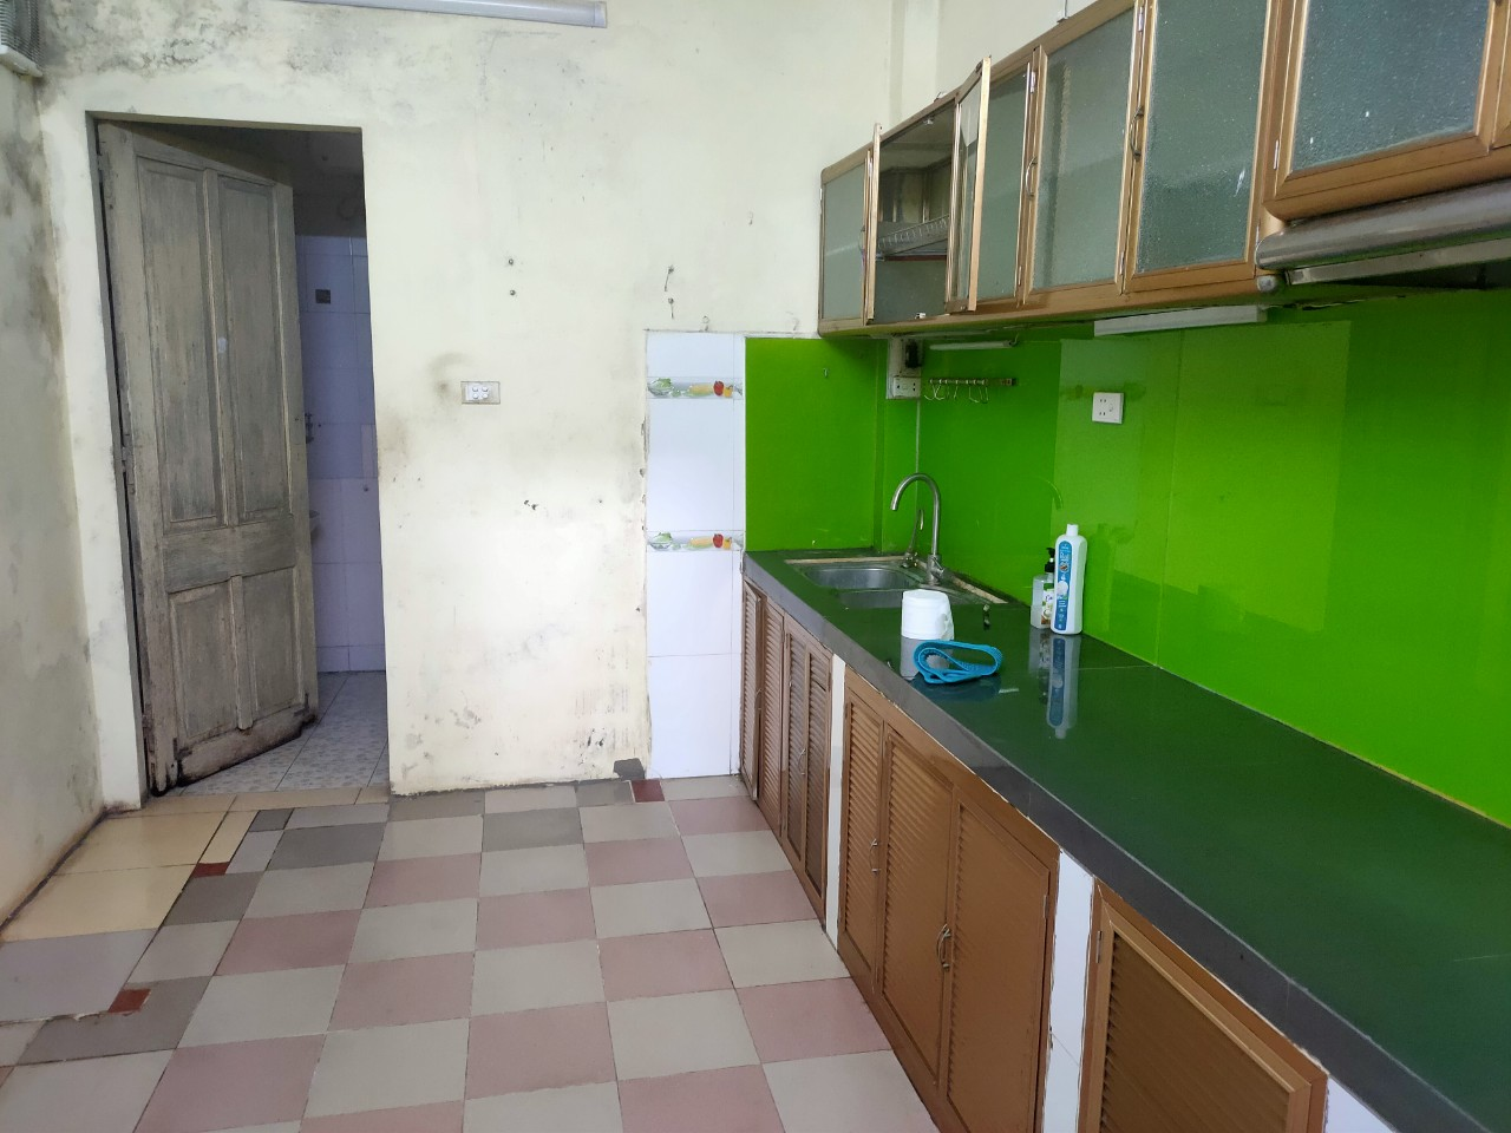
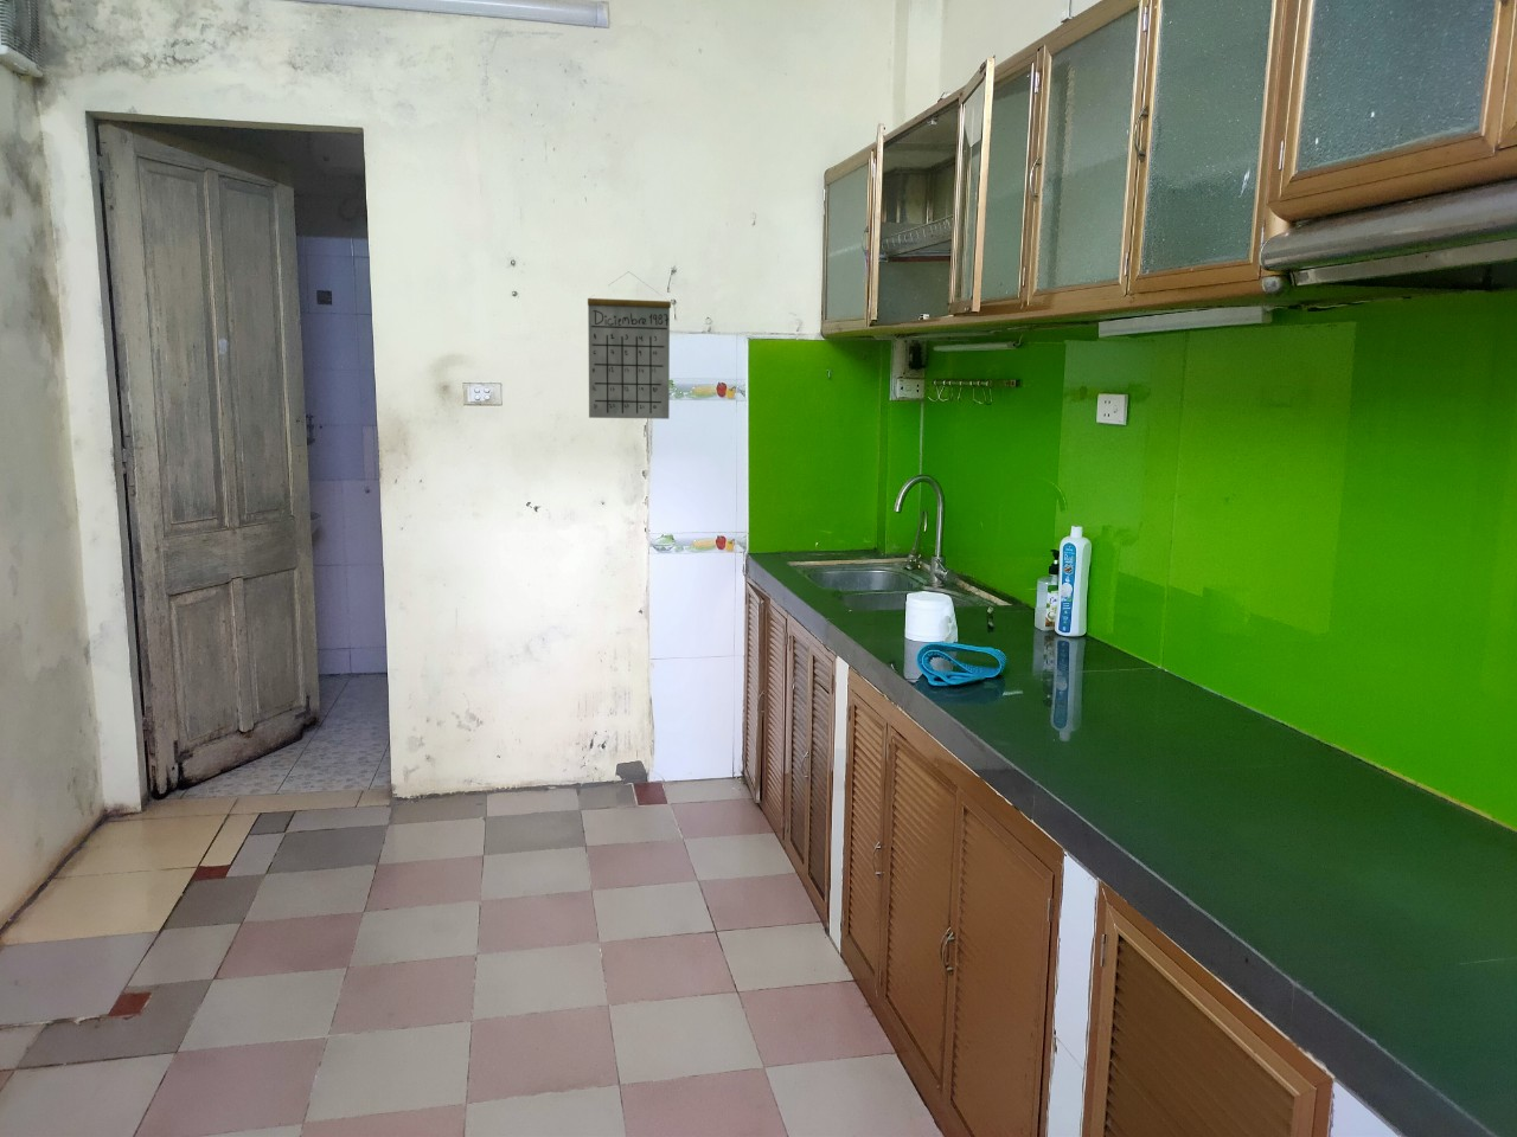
+ calendar [586,270,672,420]
